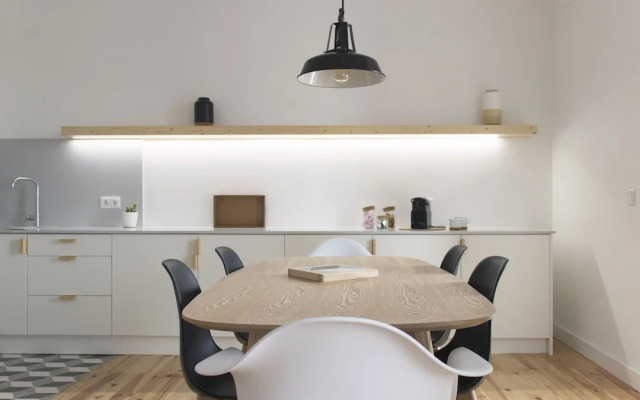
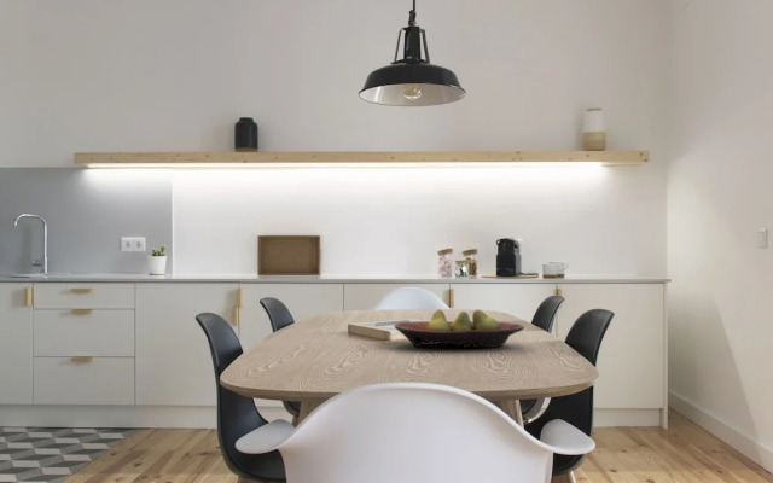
+ fruit bowl [393,308,525,349]
